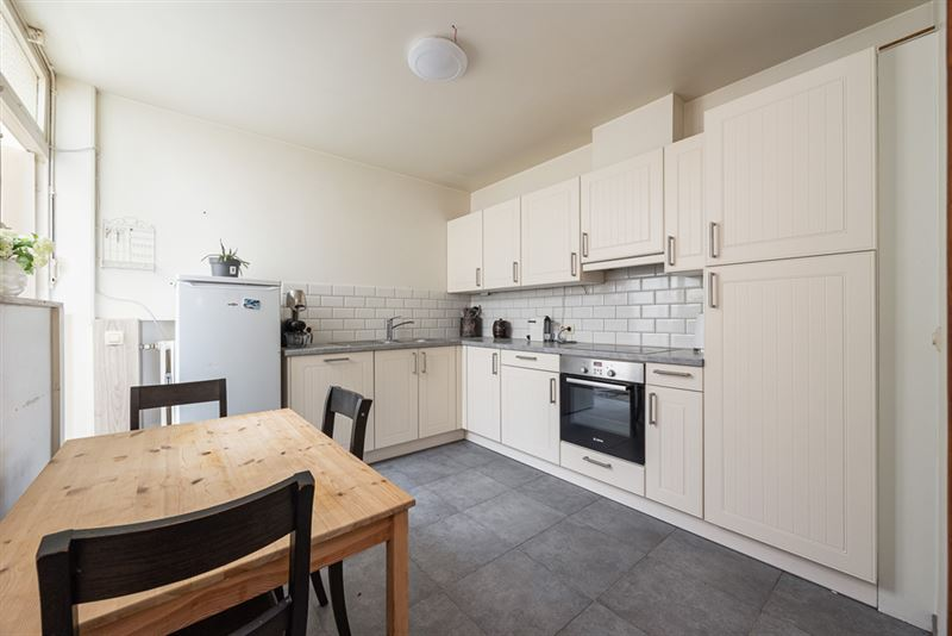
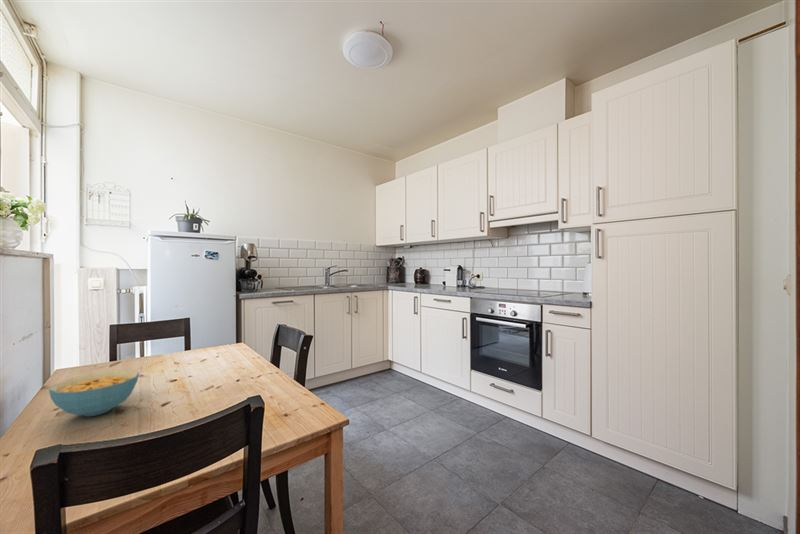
+ cereal bowl [48,369,140,417]
